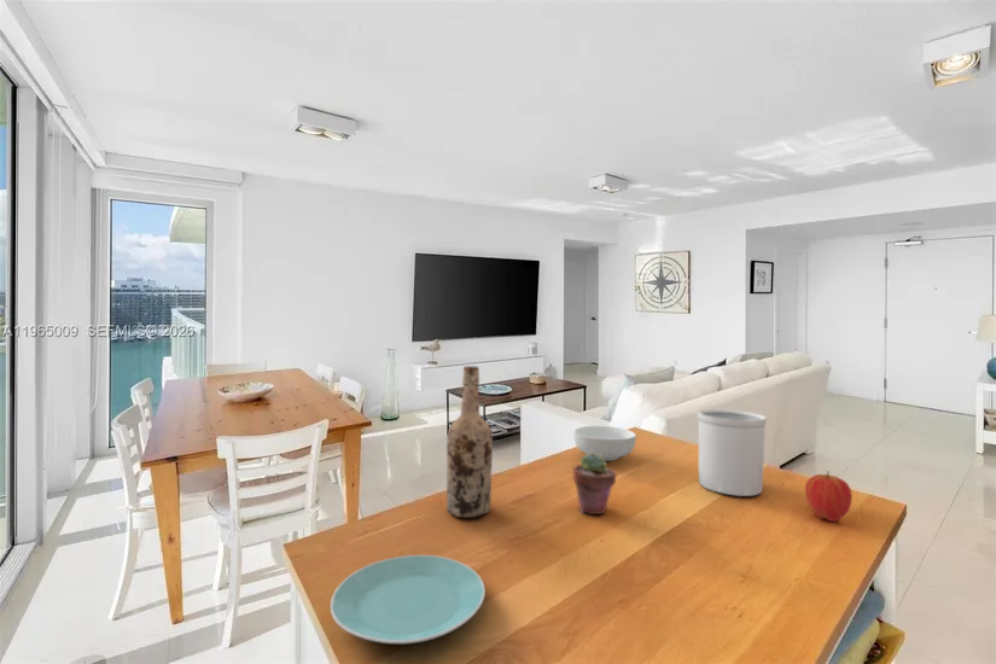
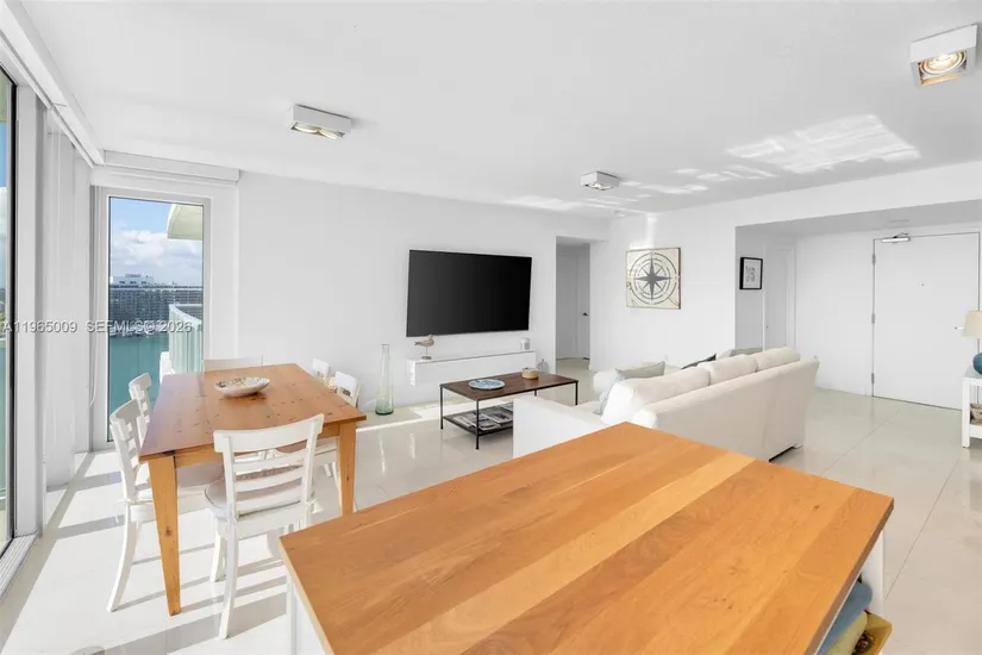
- apple [804,471,854,523]
- wine bottle [445,365,494,519]
- utensil holder [697,408,768,497]
- plate [330,554,487,645]
- potted succulent [572,453,618,516]
- cereal bowl [572,425,637,461]
